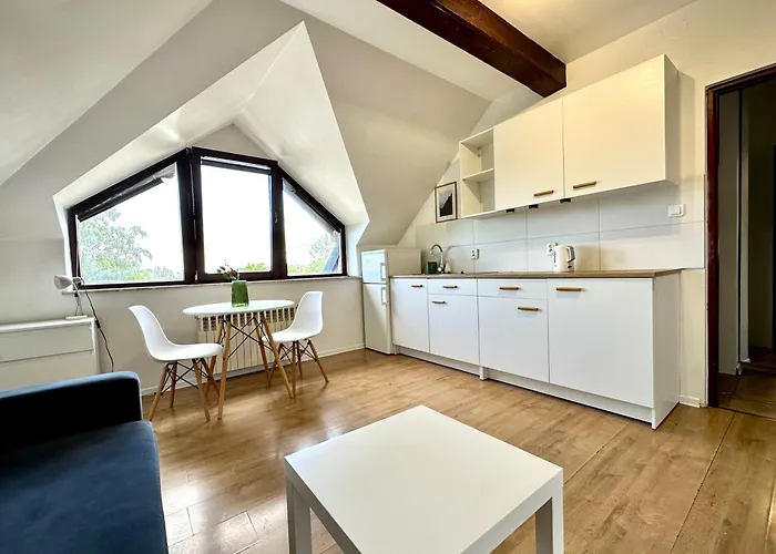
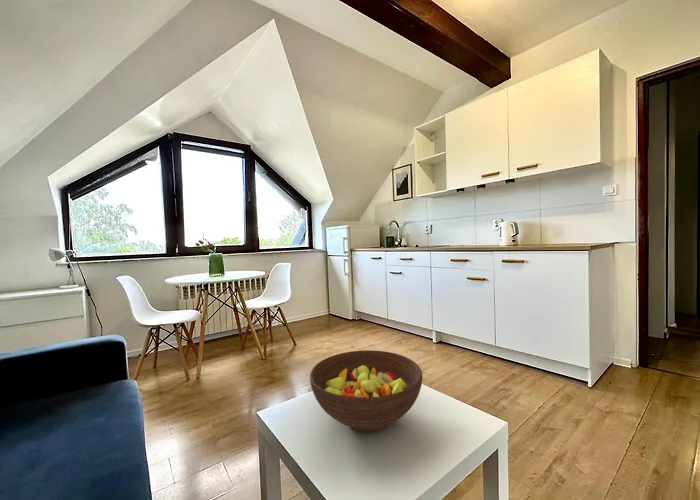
+ fruit bowl [309,349,423,433]
